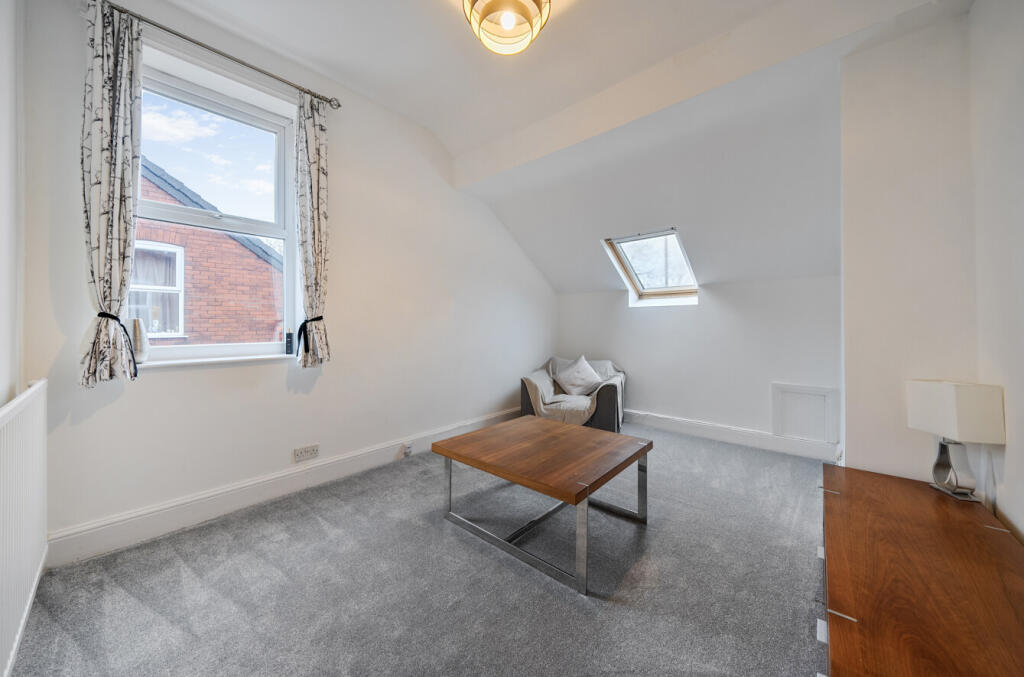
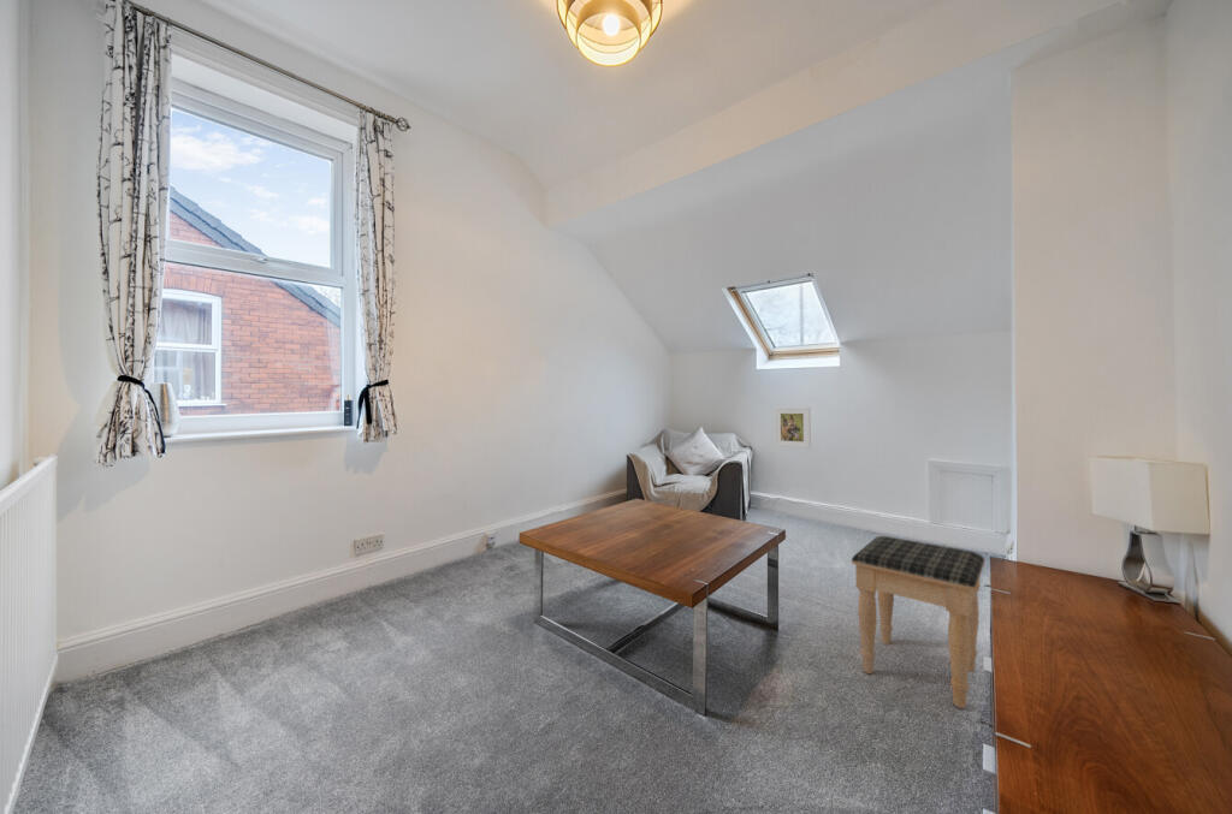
+ footstool [851,535,985,709]
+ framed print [774,406,812,450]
